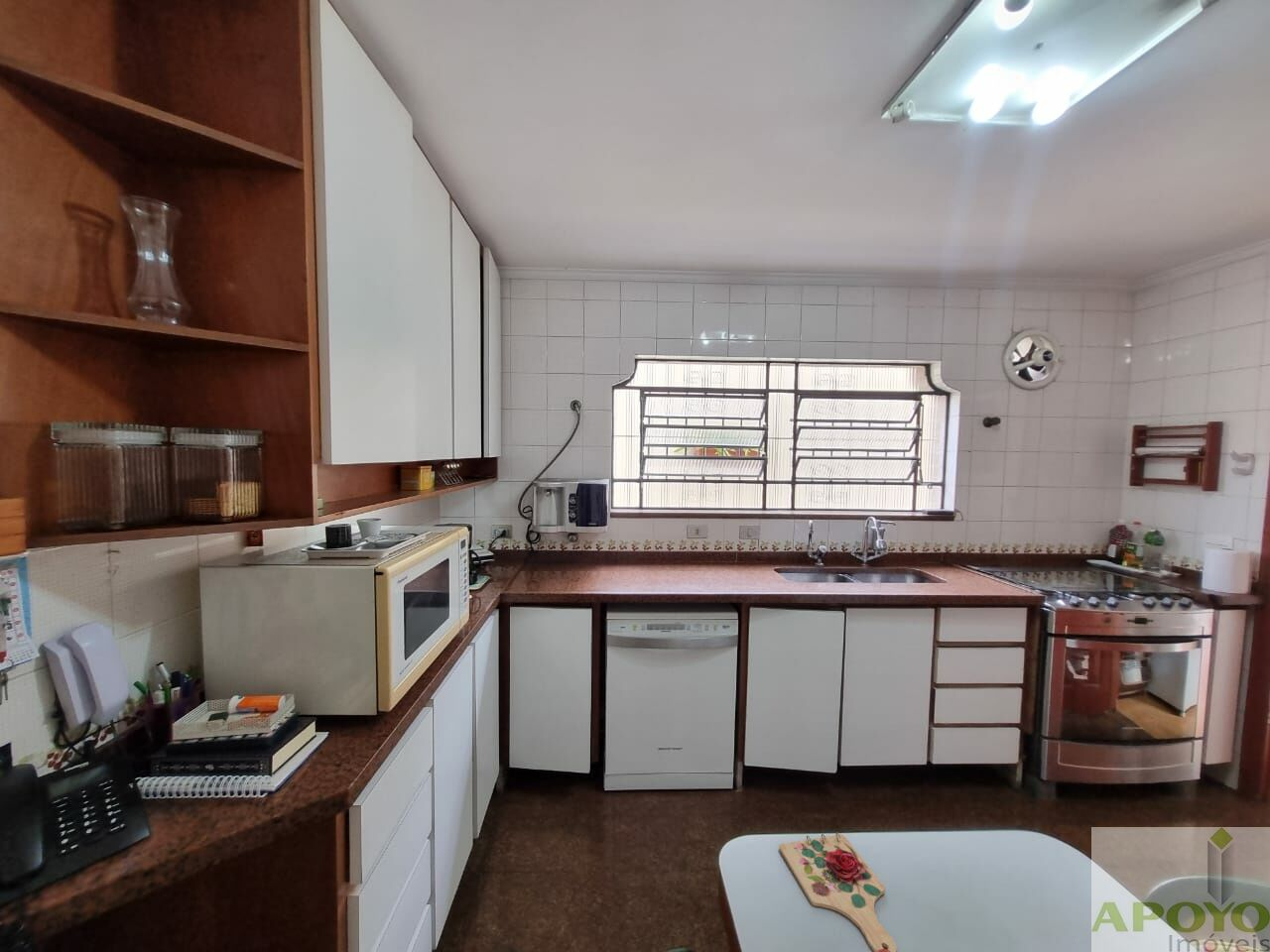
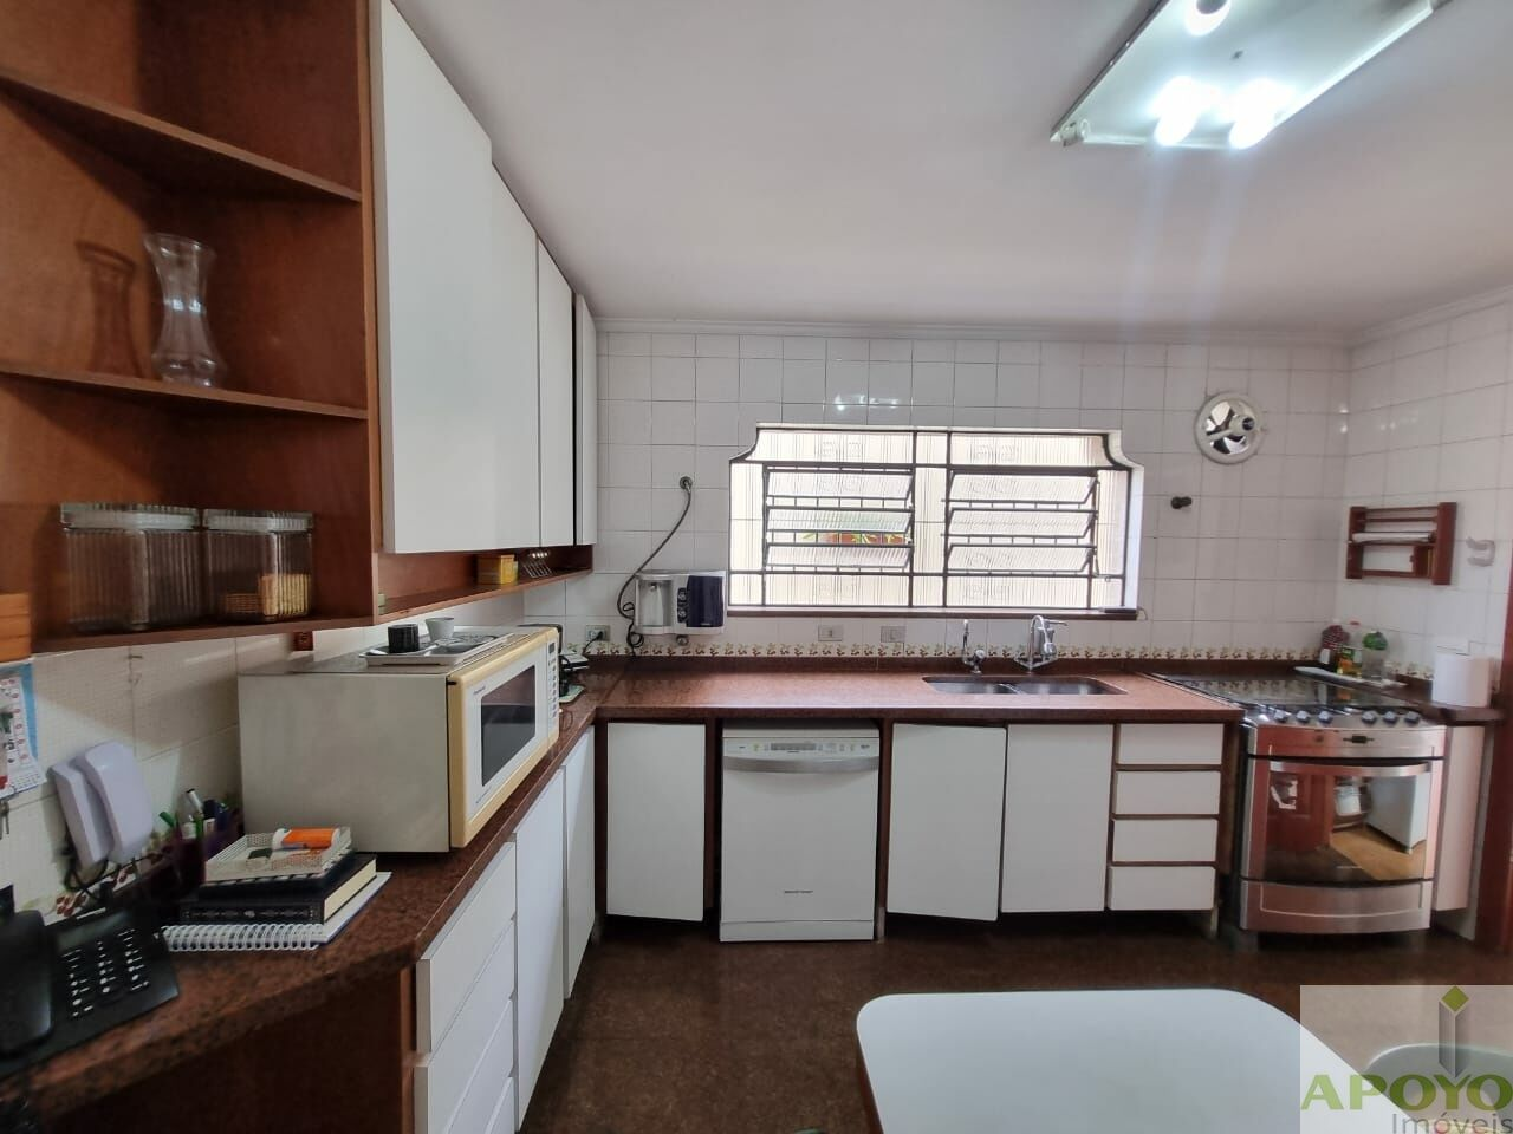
- cutting board [779,832,898,952]
